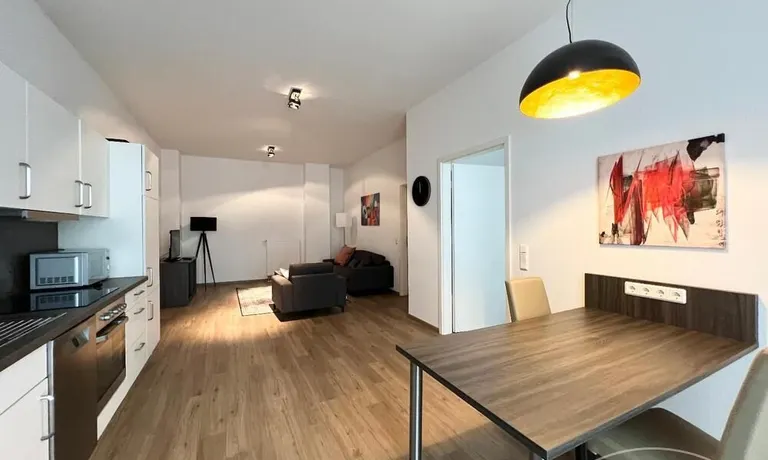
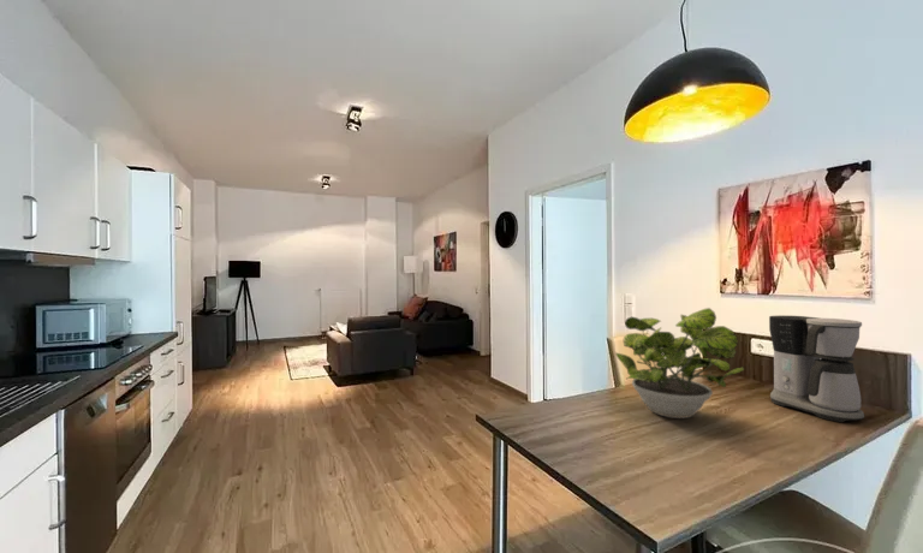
+ potted plant [614,307,745,420]
+ coffee maker [768,315,865,423]
